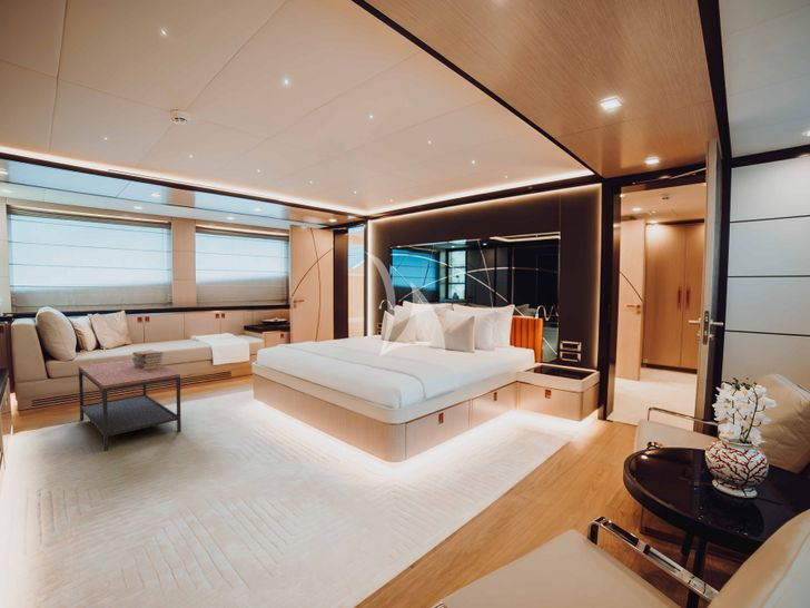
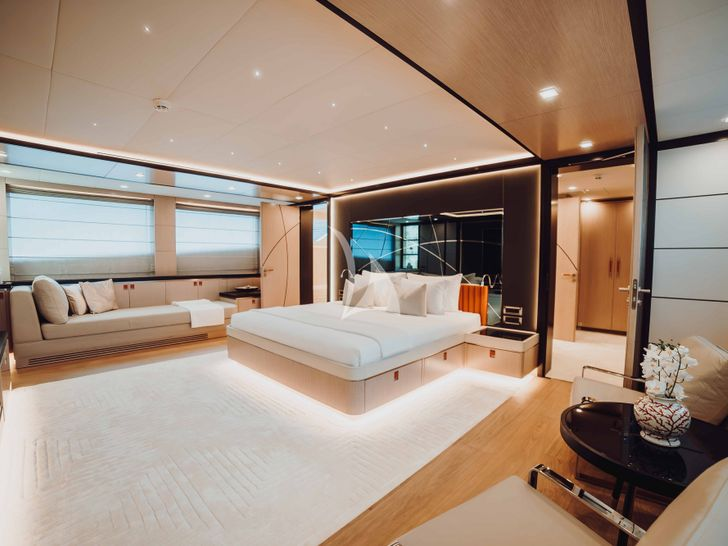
- book stack [131,349,164,370]
- coffee table [78,359,182,452]
